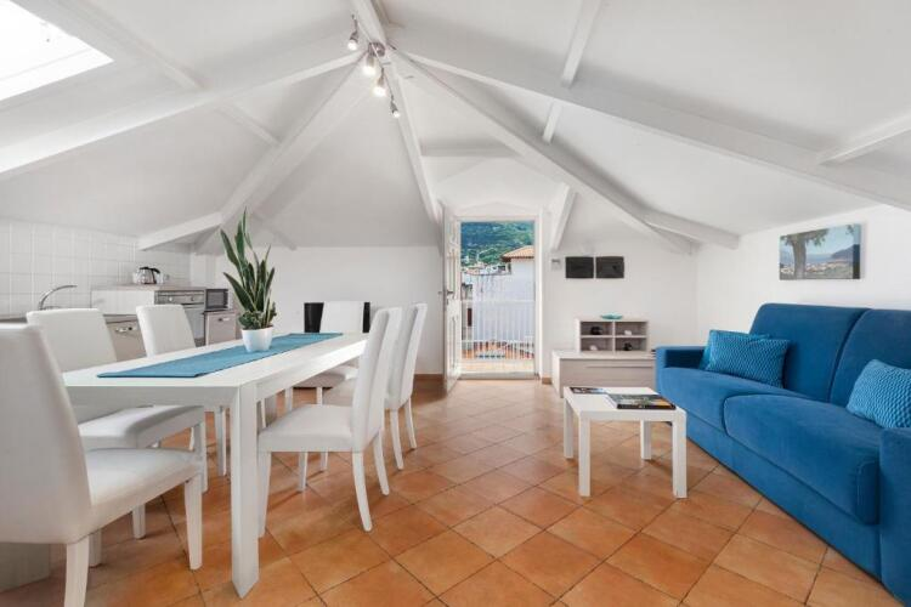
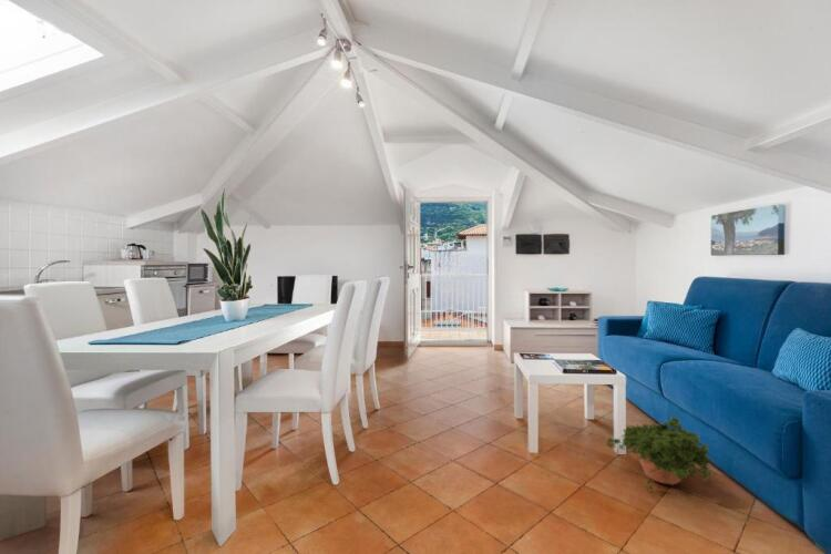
+ potted plant [605,416,719,493]
